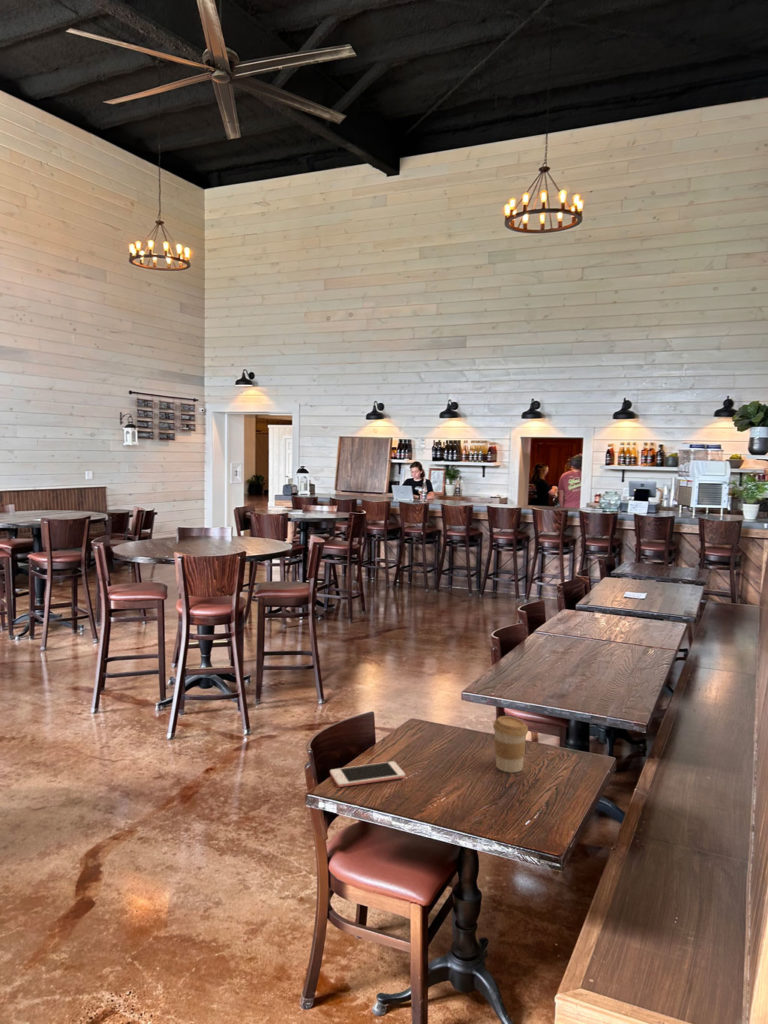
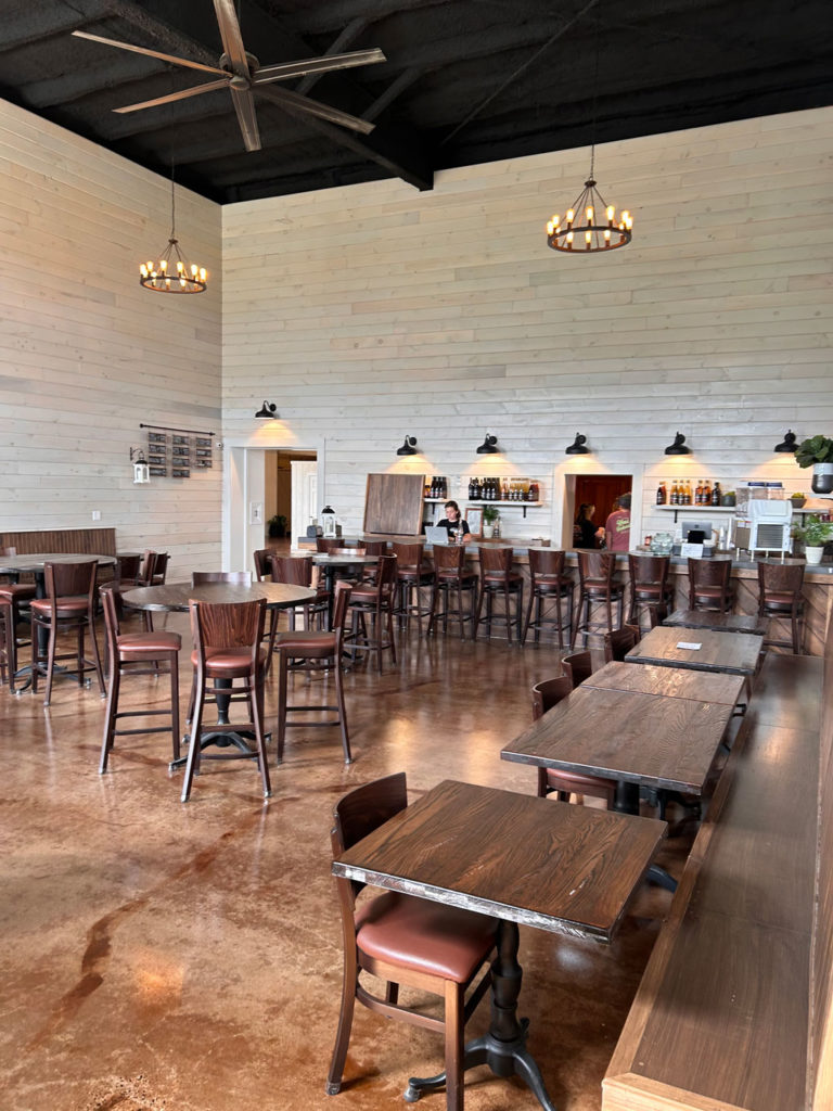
- coffee cup [492,715,529,773]
- cell phone [329,760,406,788]
